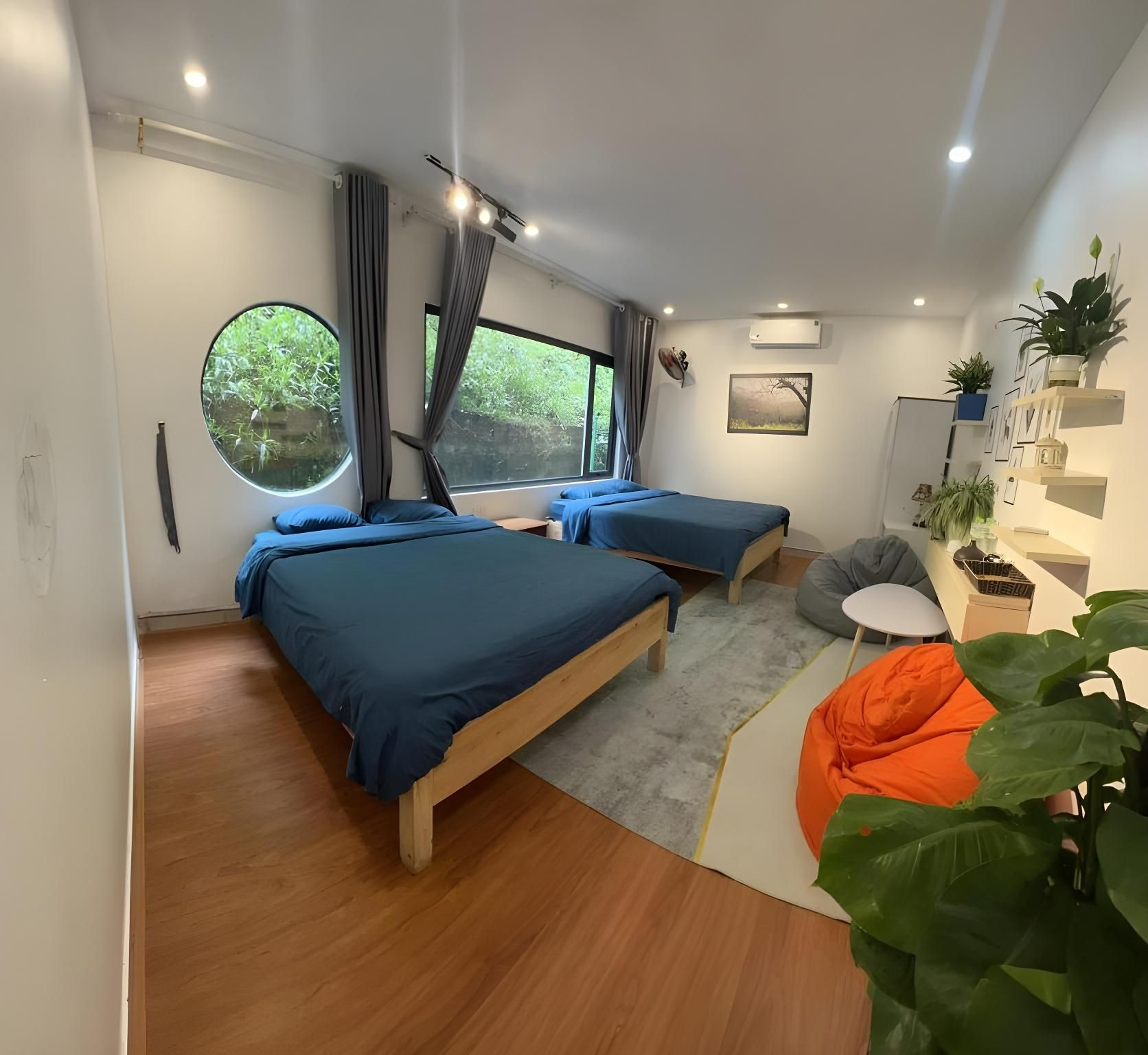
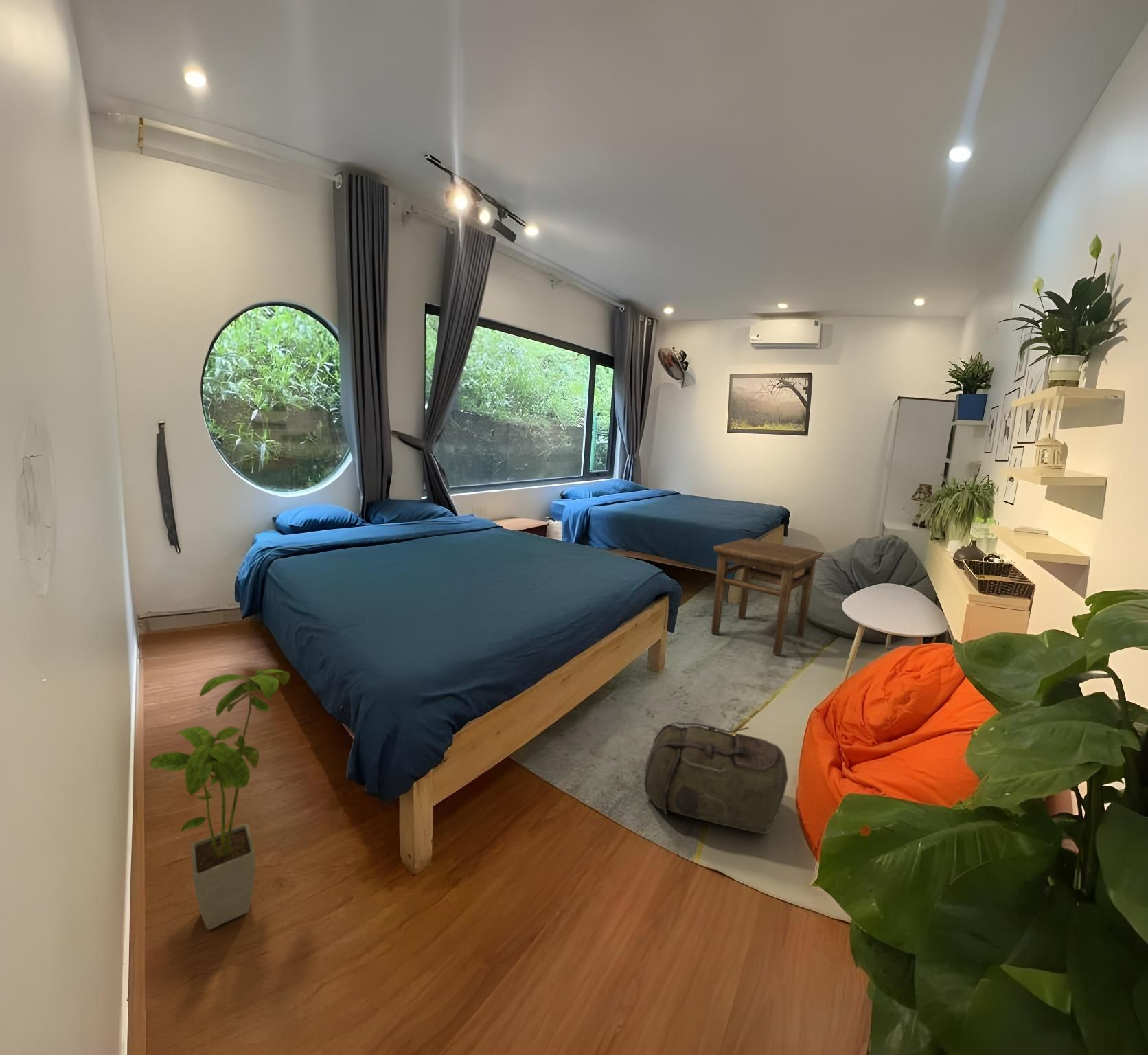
+ backpack [644,721,789,835]
+ house plant [150,668,290,931]
+ side table [711,538,824,655]
